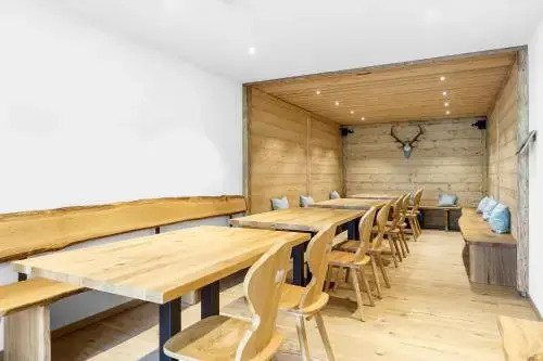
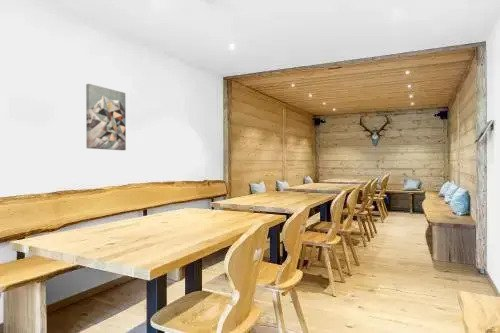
+ wall art [85,83,127,151]
